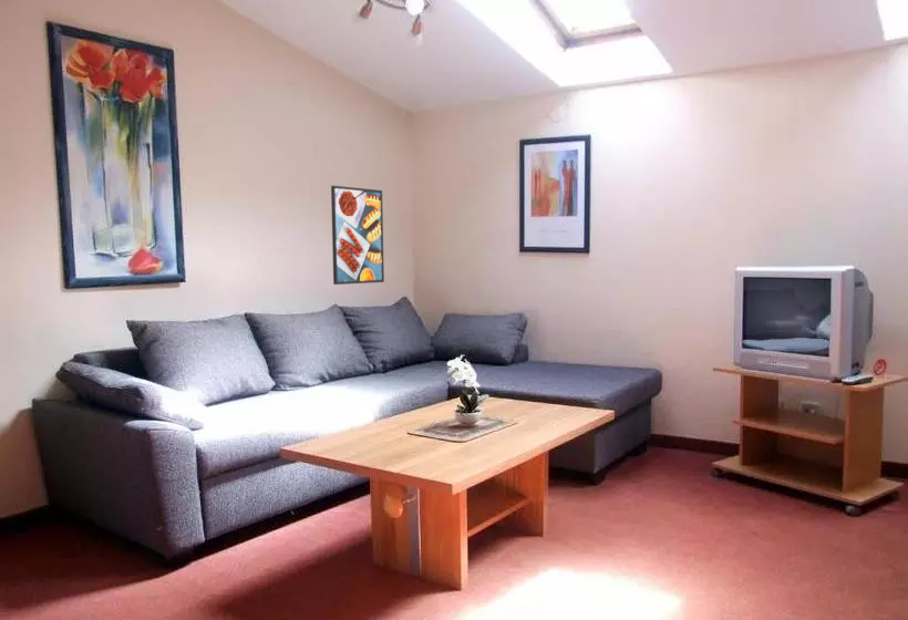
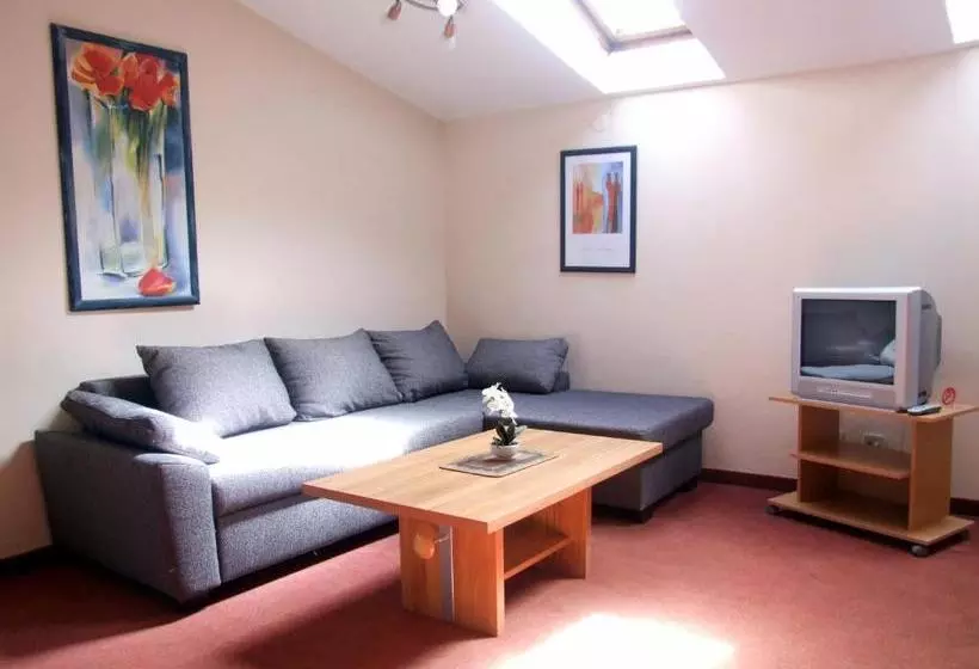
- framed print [330,185,385,286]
